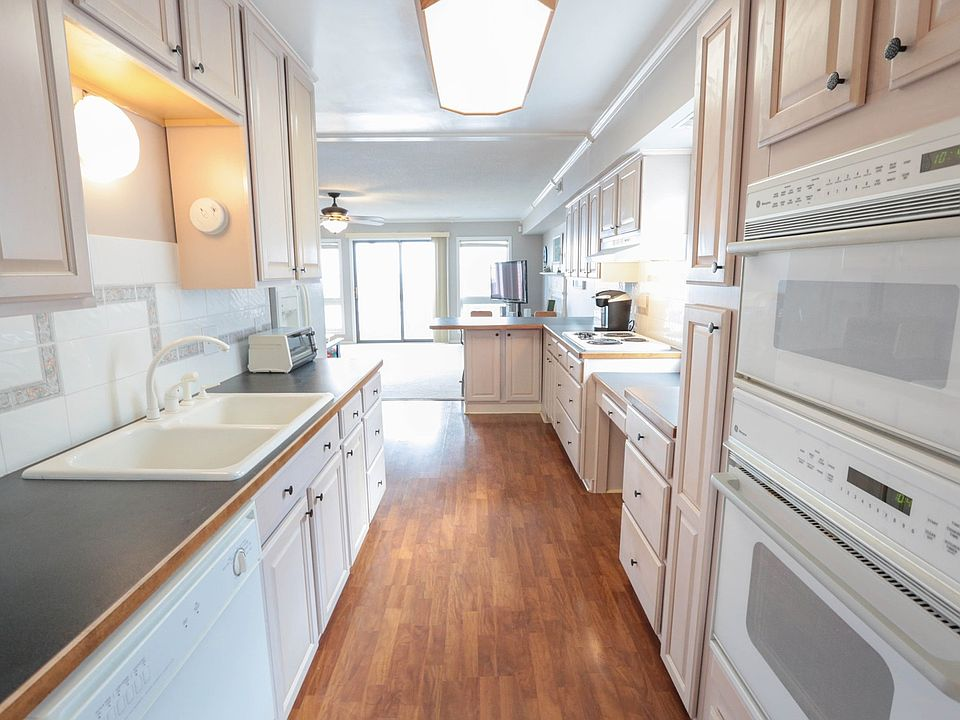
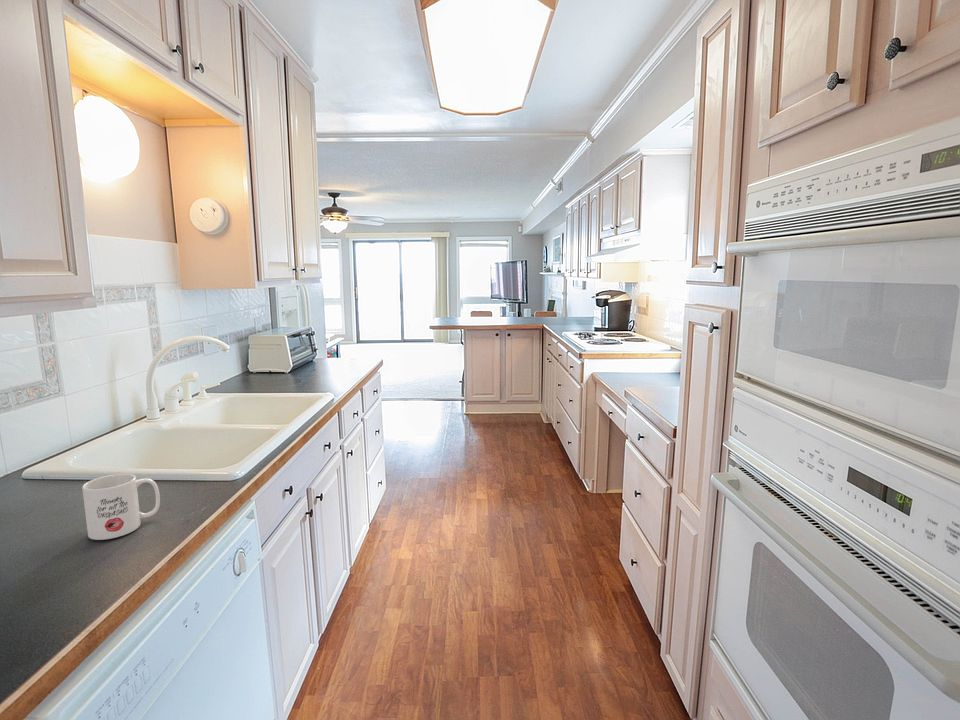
+ mug [81,473,161,541]
